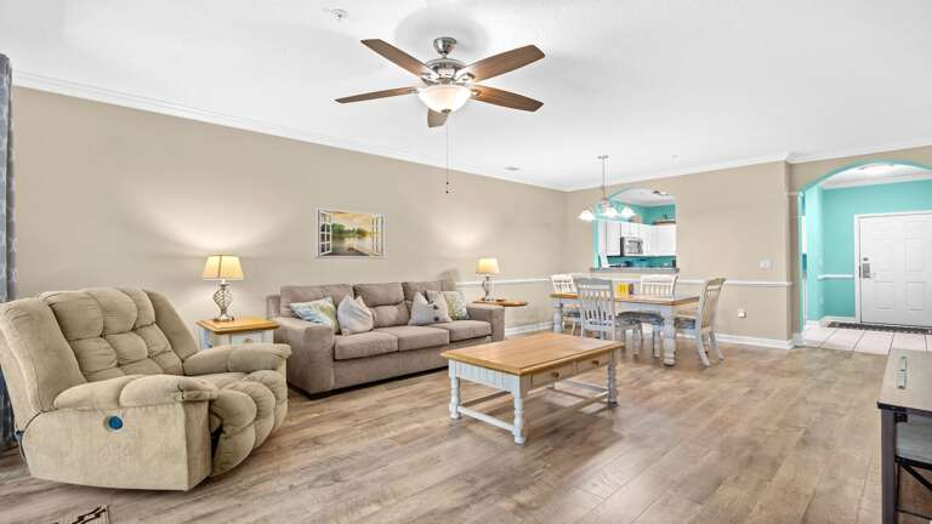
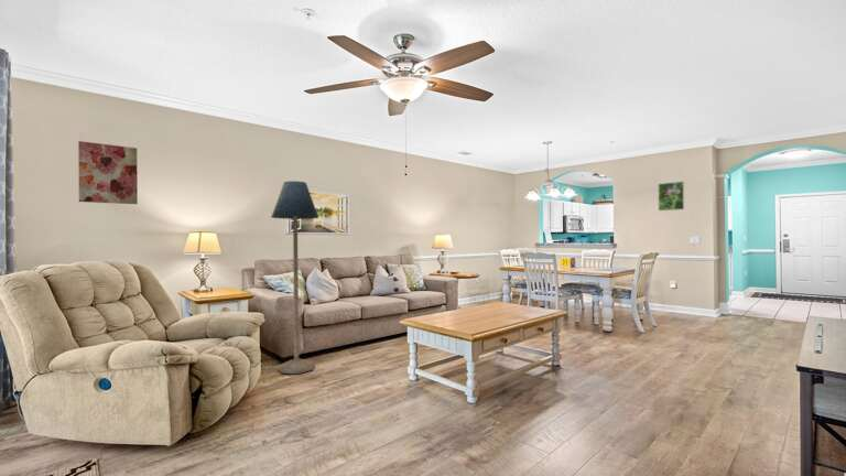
+ floor lamp [270,180,319,375]
+ wall art [77,140,139,205]
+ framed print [658,181,685,212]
